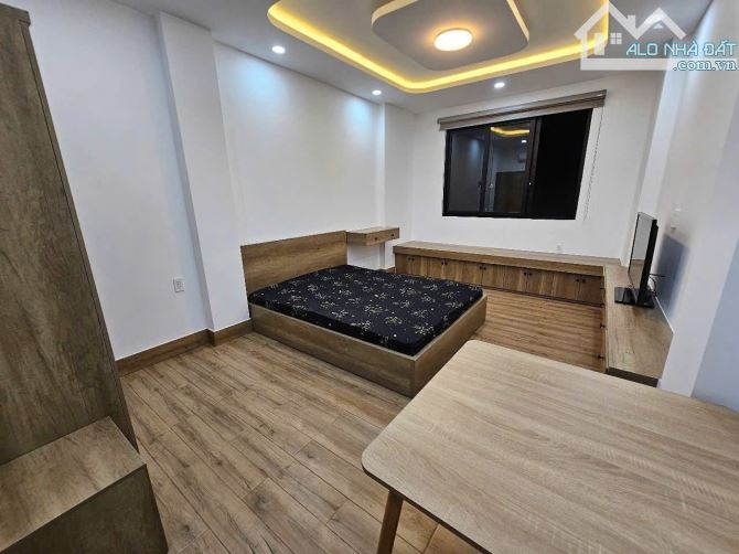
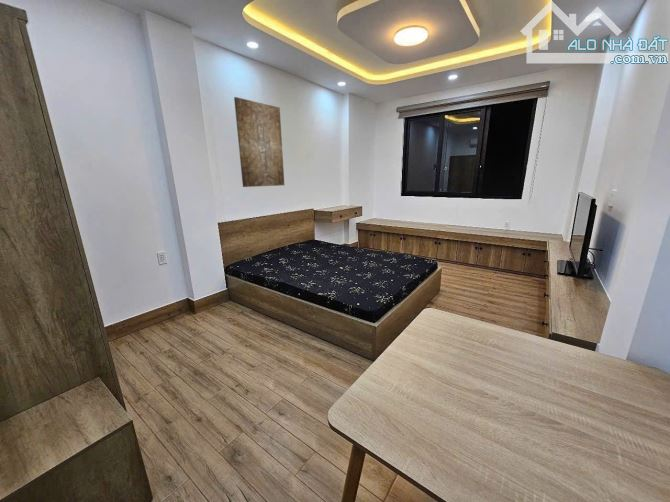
+ wall art [233,96,285,188]
